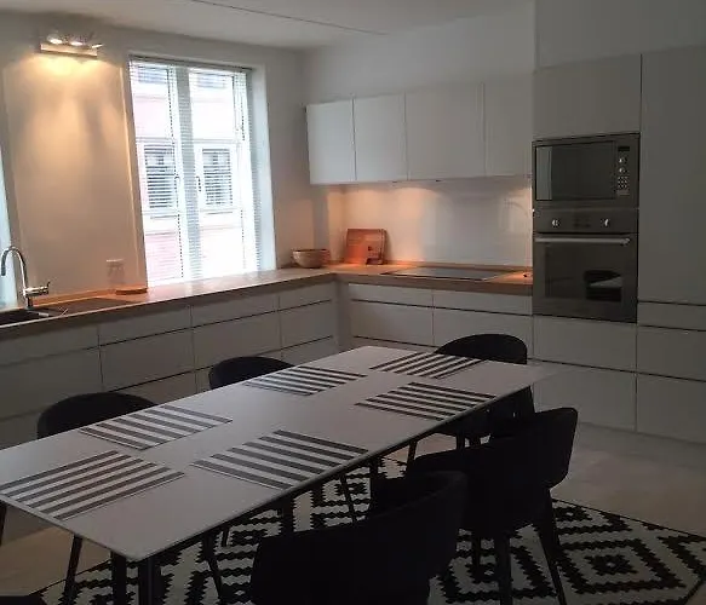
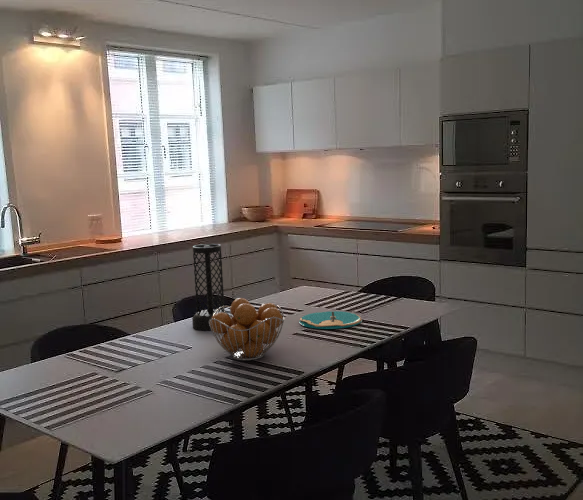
+ plate [298,310,363,330]
+ vase [191,243,231,331]
+ fruit basket [209,297,285,362]
